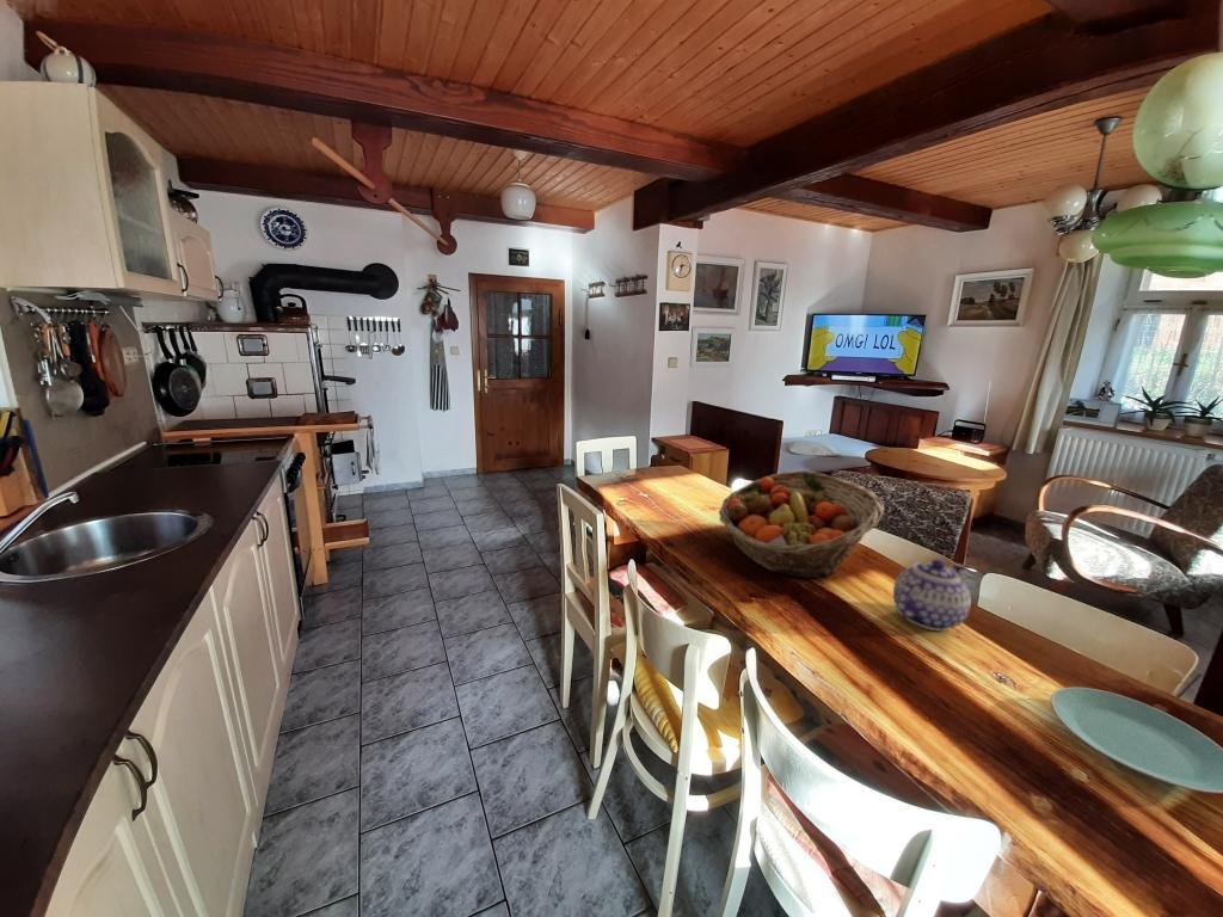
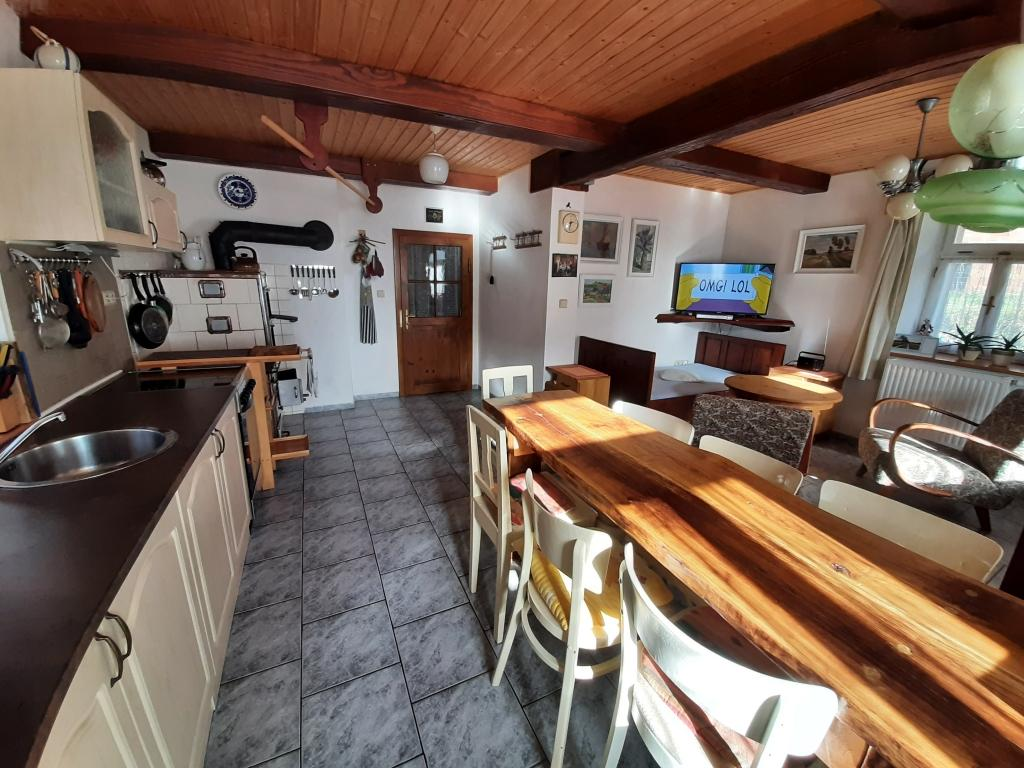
- teapot [892,559,972,632]
- fruit basket [718,469,885,579]
- plate [1050,687,1223,794]
